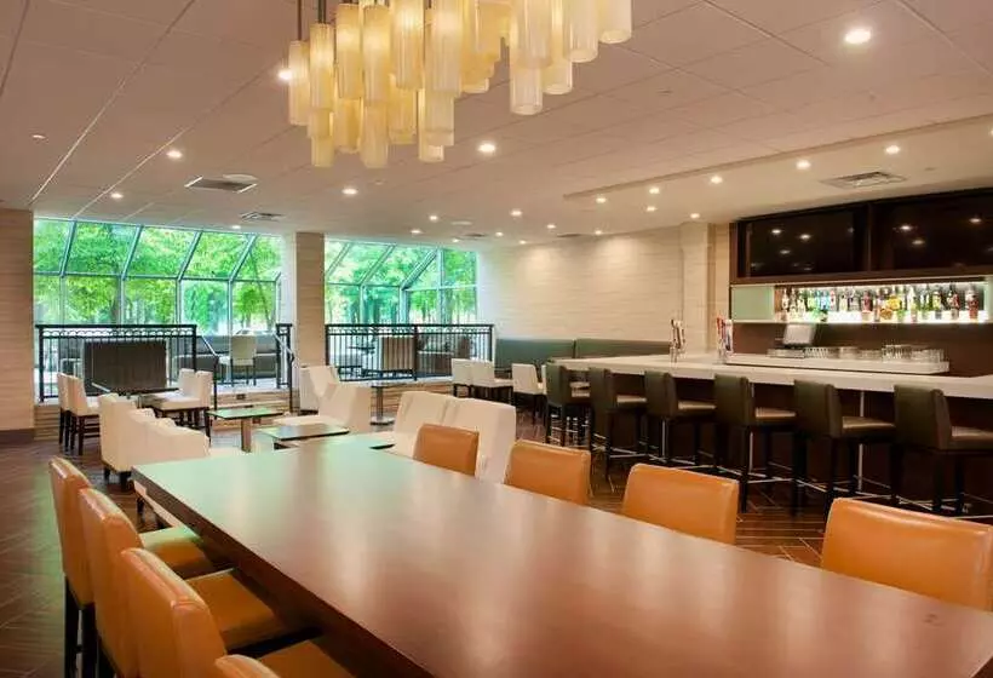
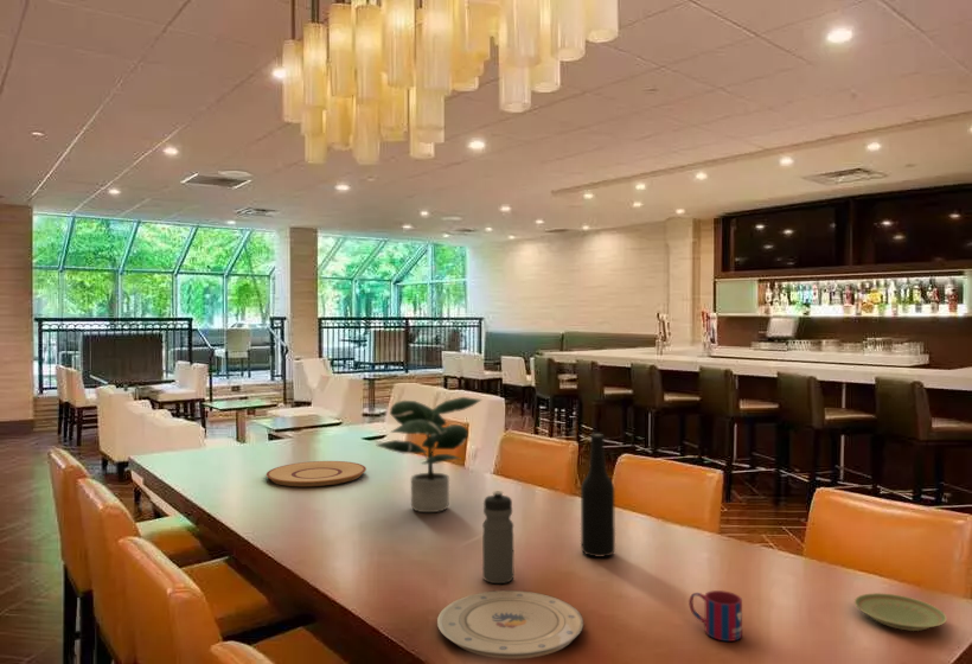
+ water bottle [481,490,514,585]
+ bottle [580,433,616,558]
+ potted plant [376,396,484,513]
+ plate [853,592,948,632]
+ mug [688,589,743,643]
+ plate [436,589,584,660]
+ plate [266,460,367,487]
